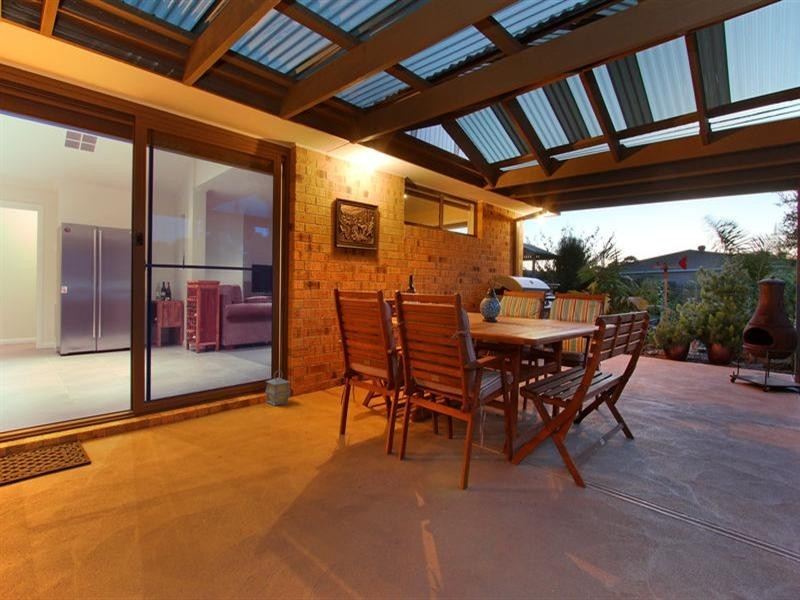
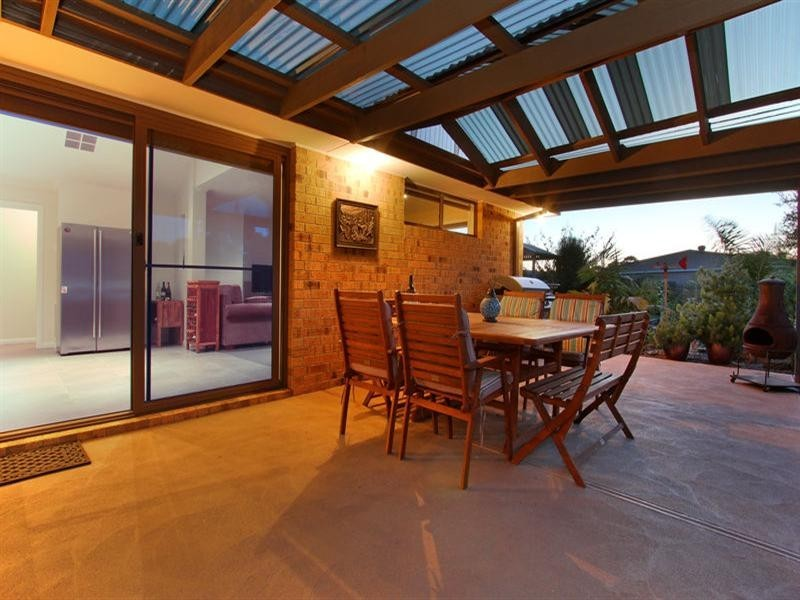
- lantern [264,370,291,407]
